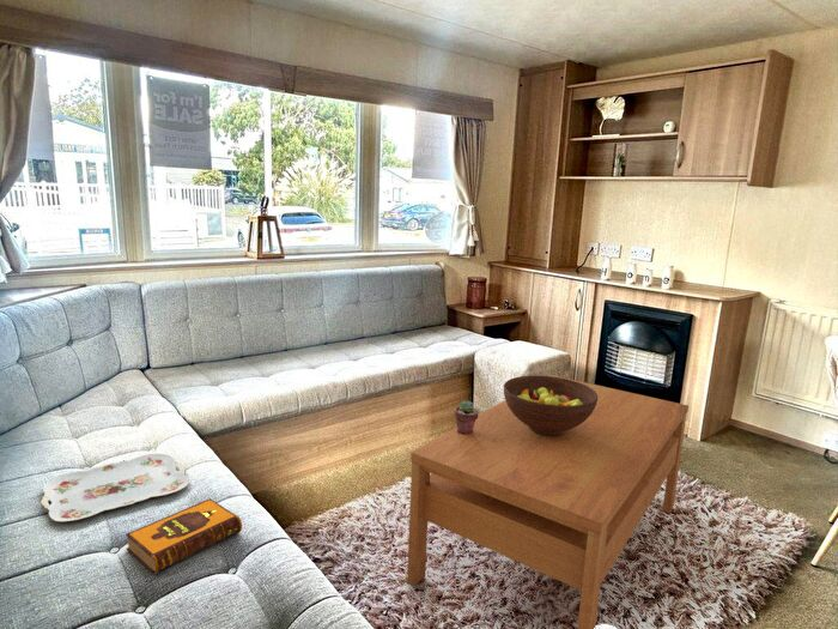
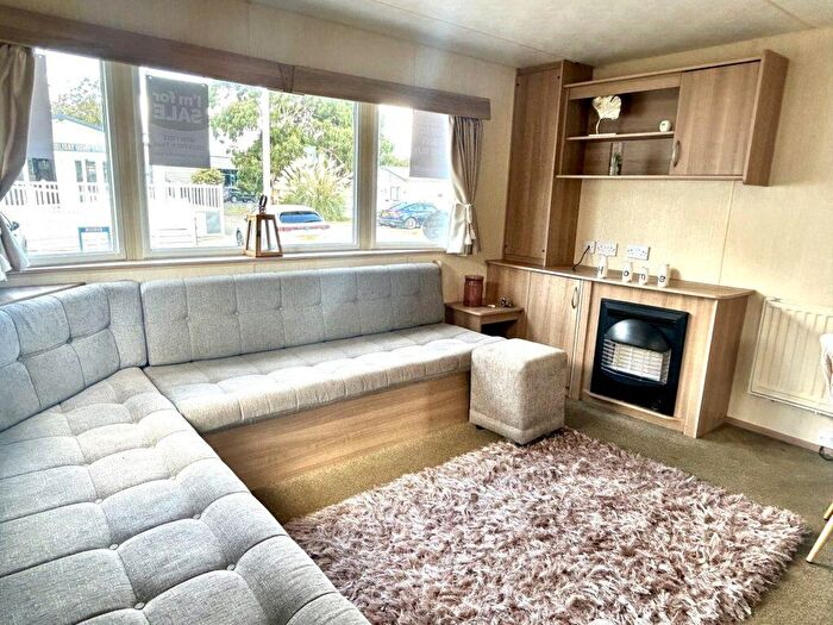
- serving tray [40,453,190,524]
- fruit bowl [503,374,597,435]
- hardback book [125,497,243,575]
- coffee table [406,374,690,629]
- potted succulent [454,399,480,435]
